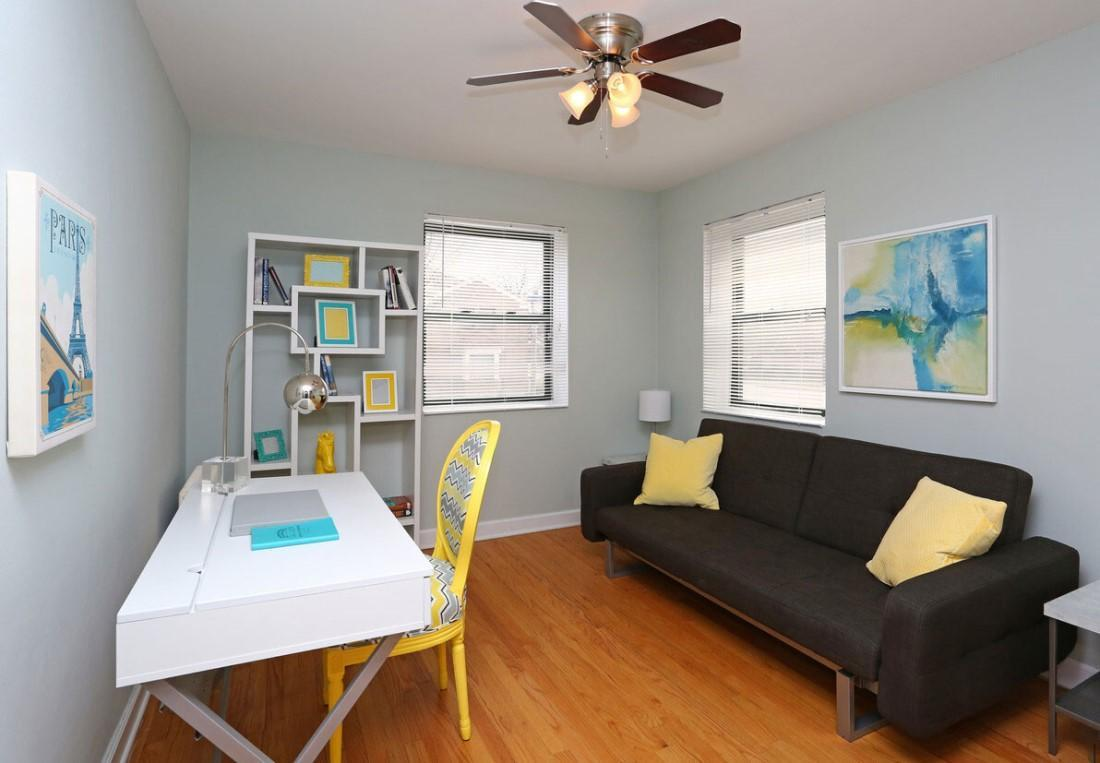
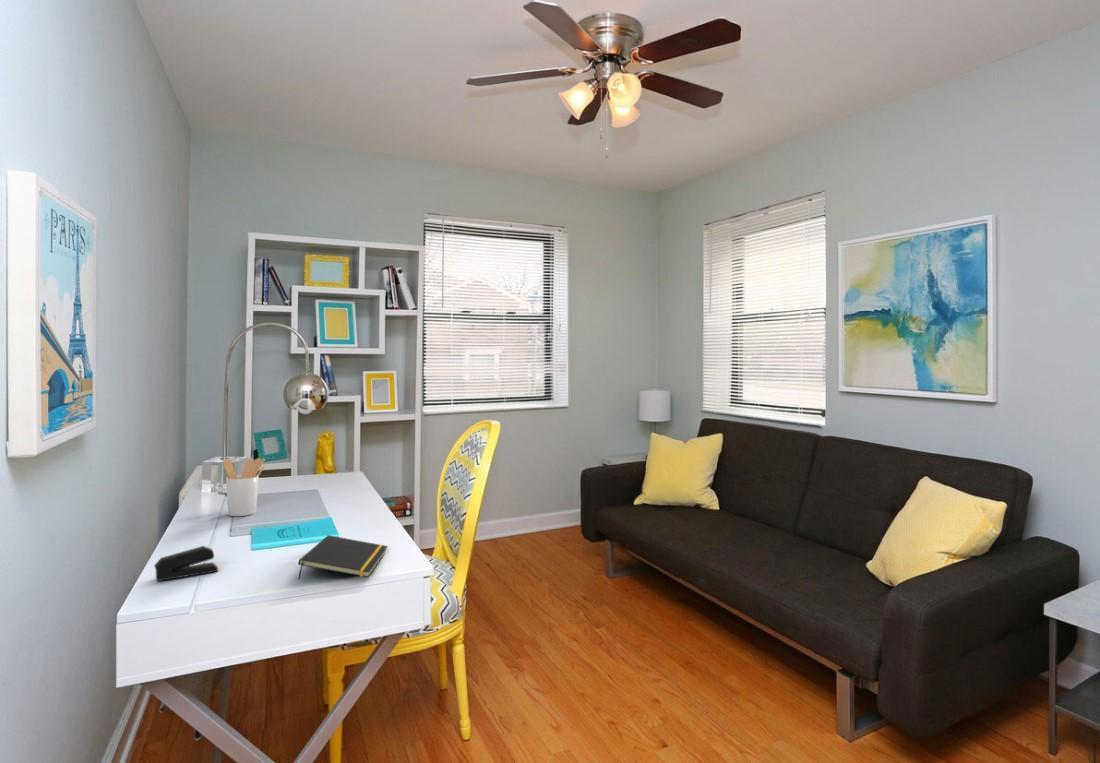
+ stapler [153,545,219,582]
+ notepad [297,534,389,581]
+ utensil holder [222,457,266,517]
